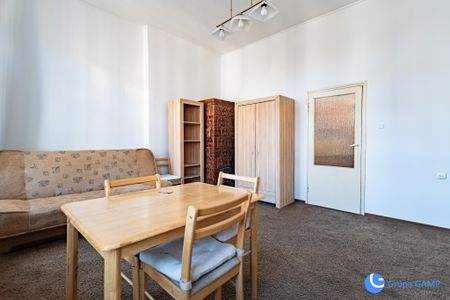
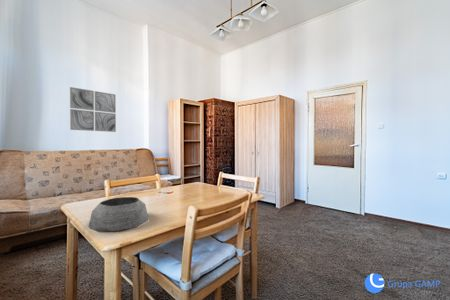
+ wall art [69,86,117,133]
+ plant pot [87,196,149,232]
